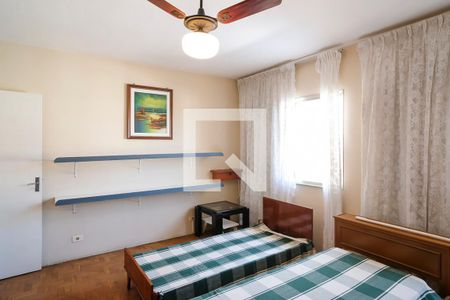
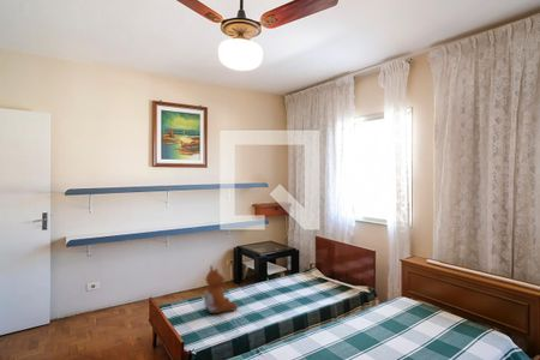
+ teddy bear [203,264,239,314]
